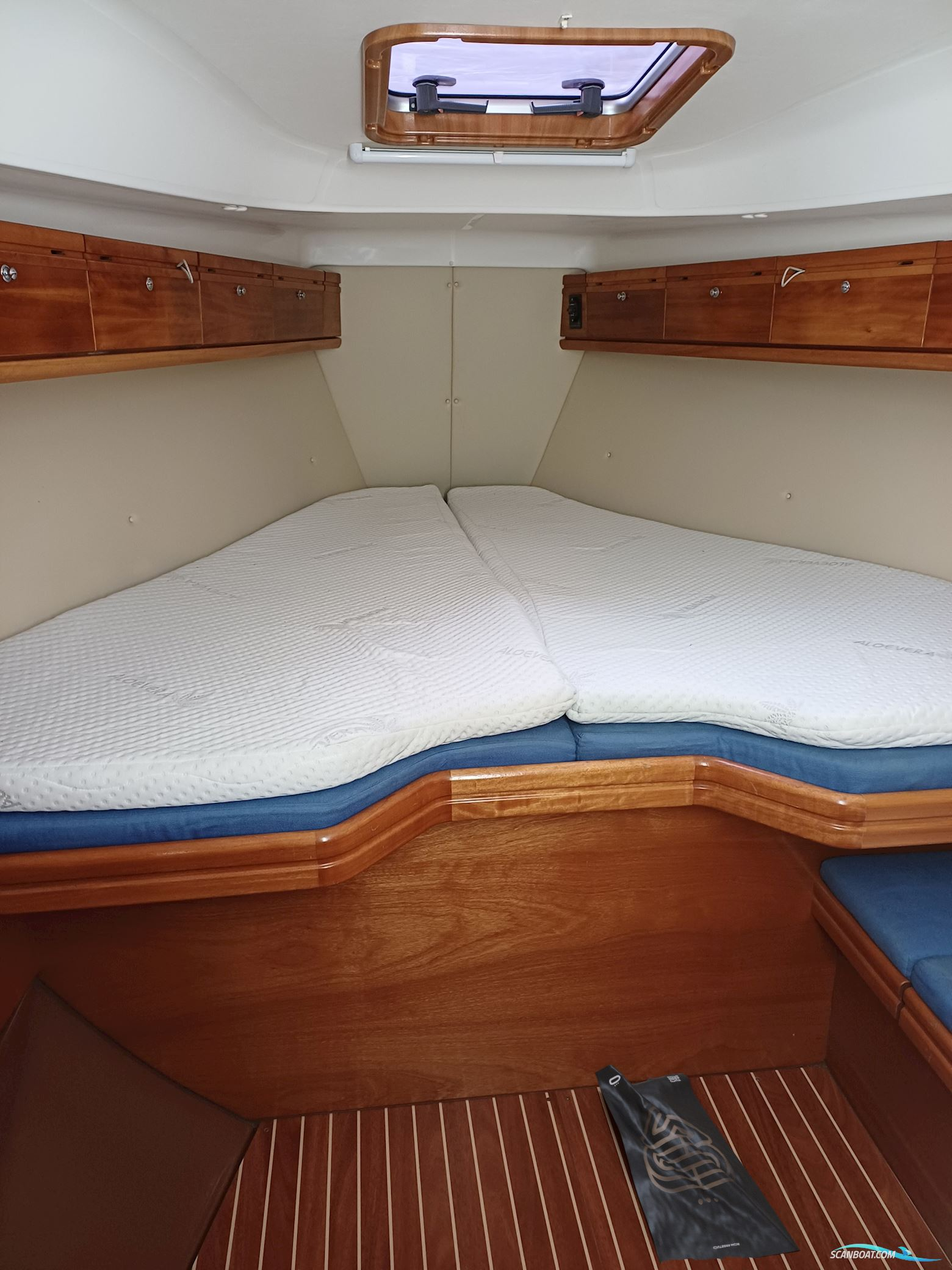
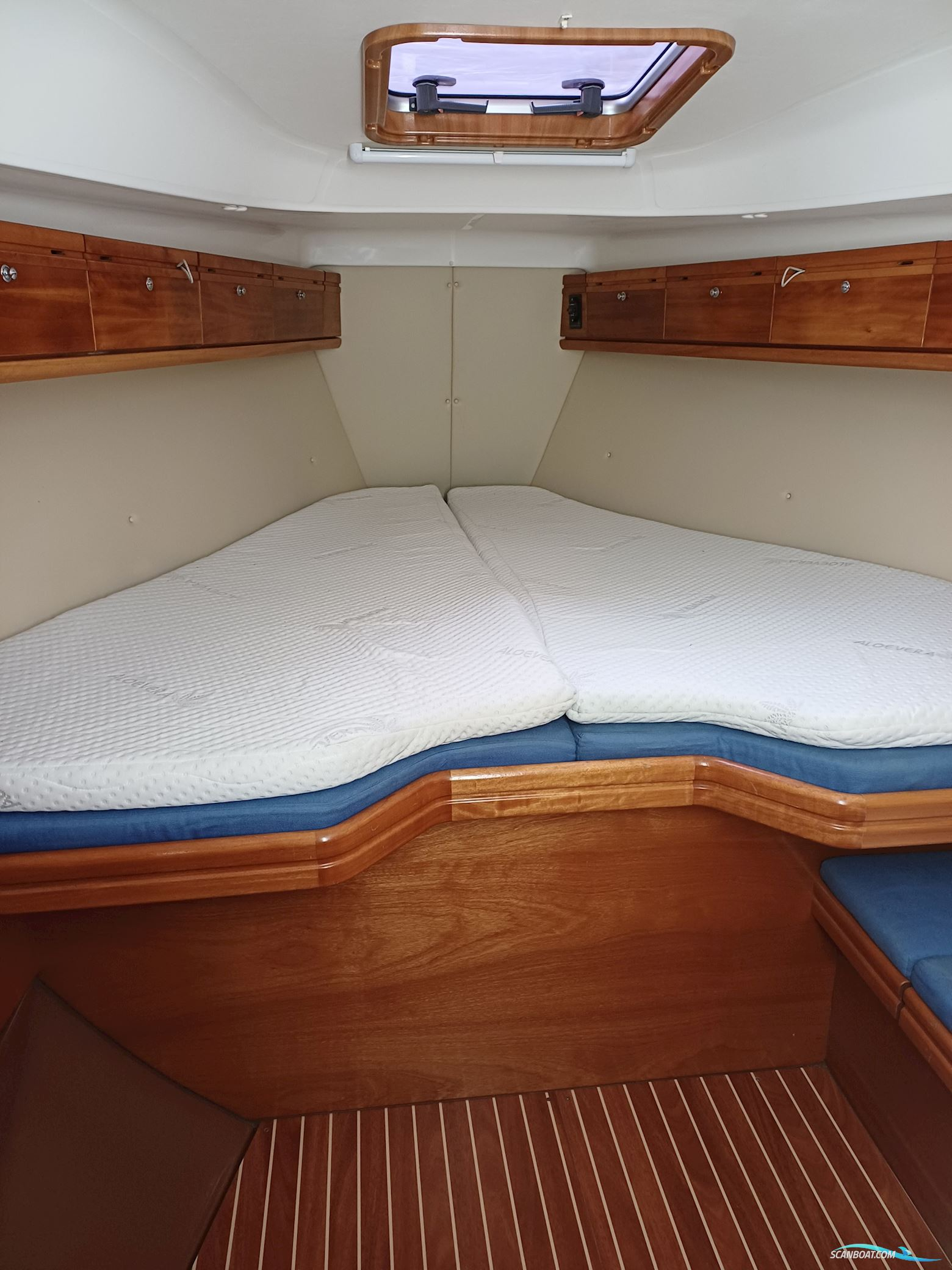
- bag [594,1064,801,1265]
